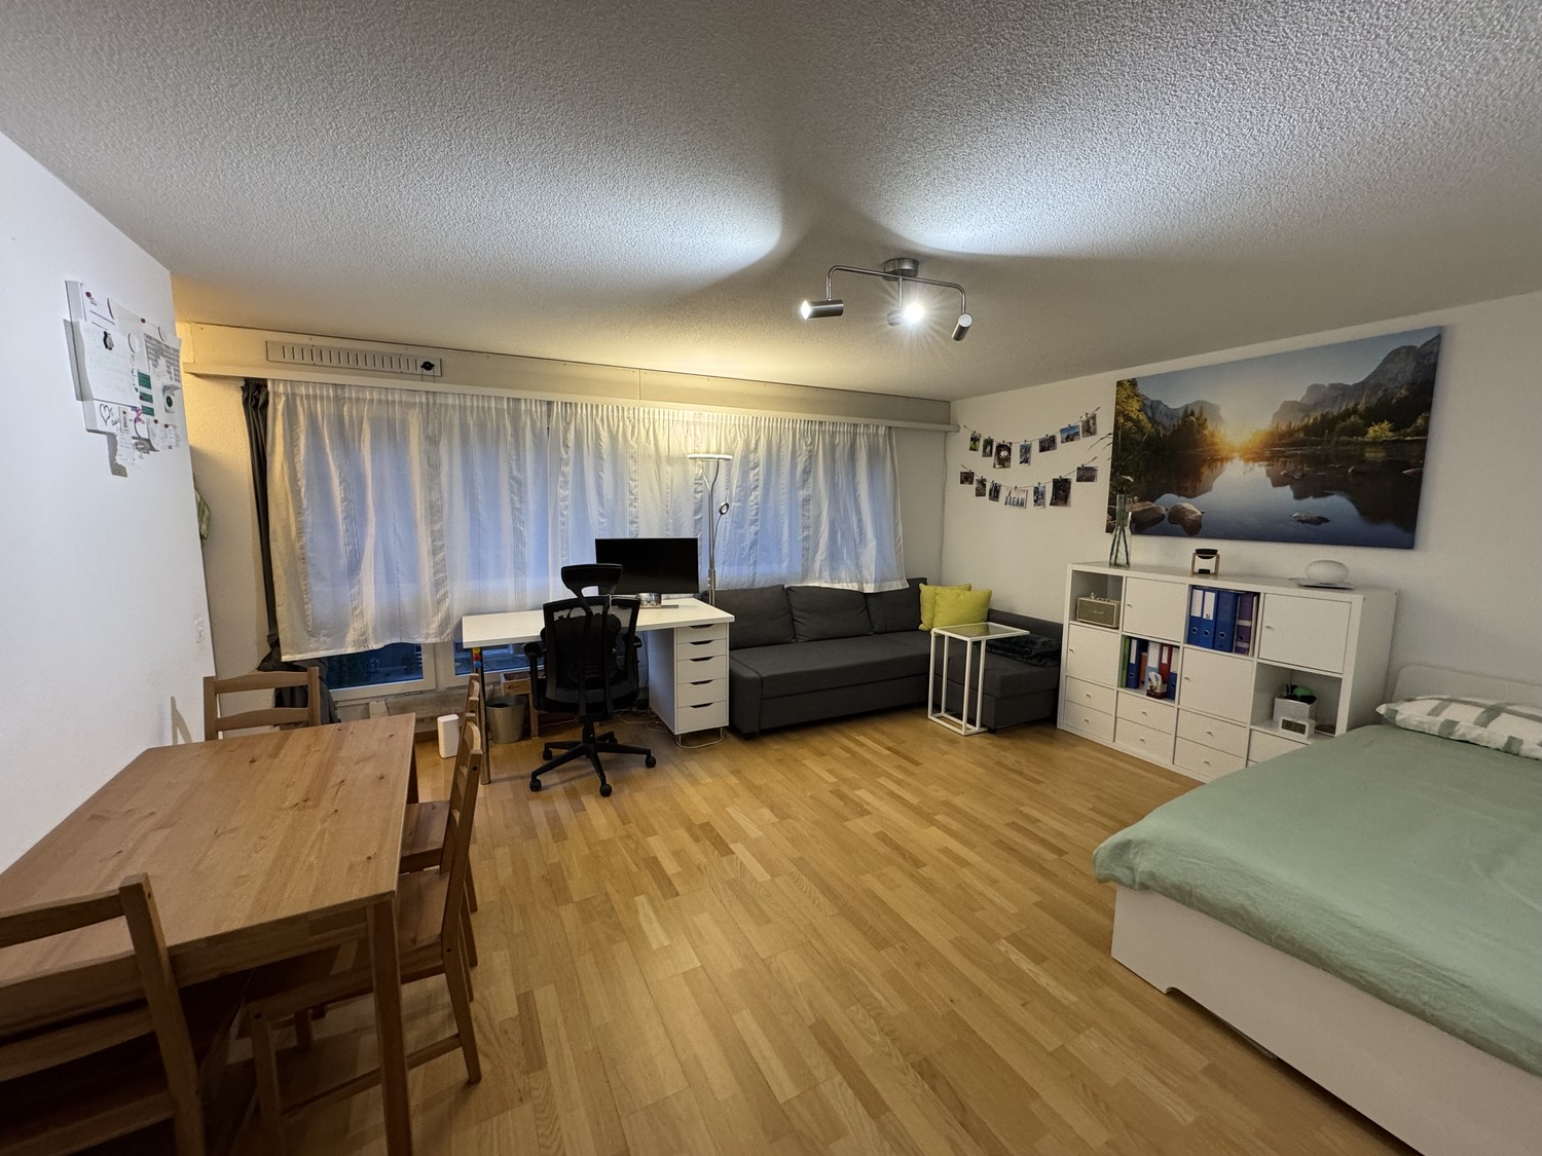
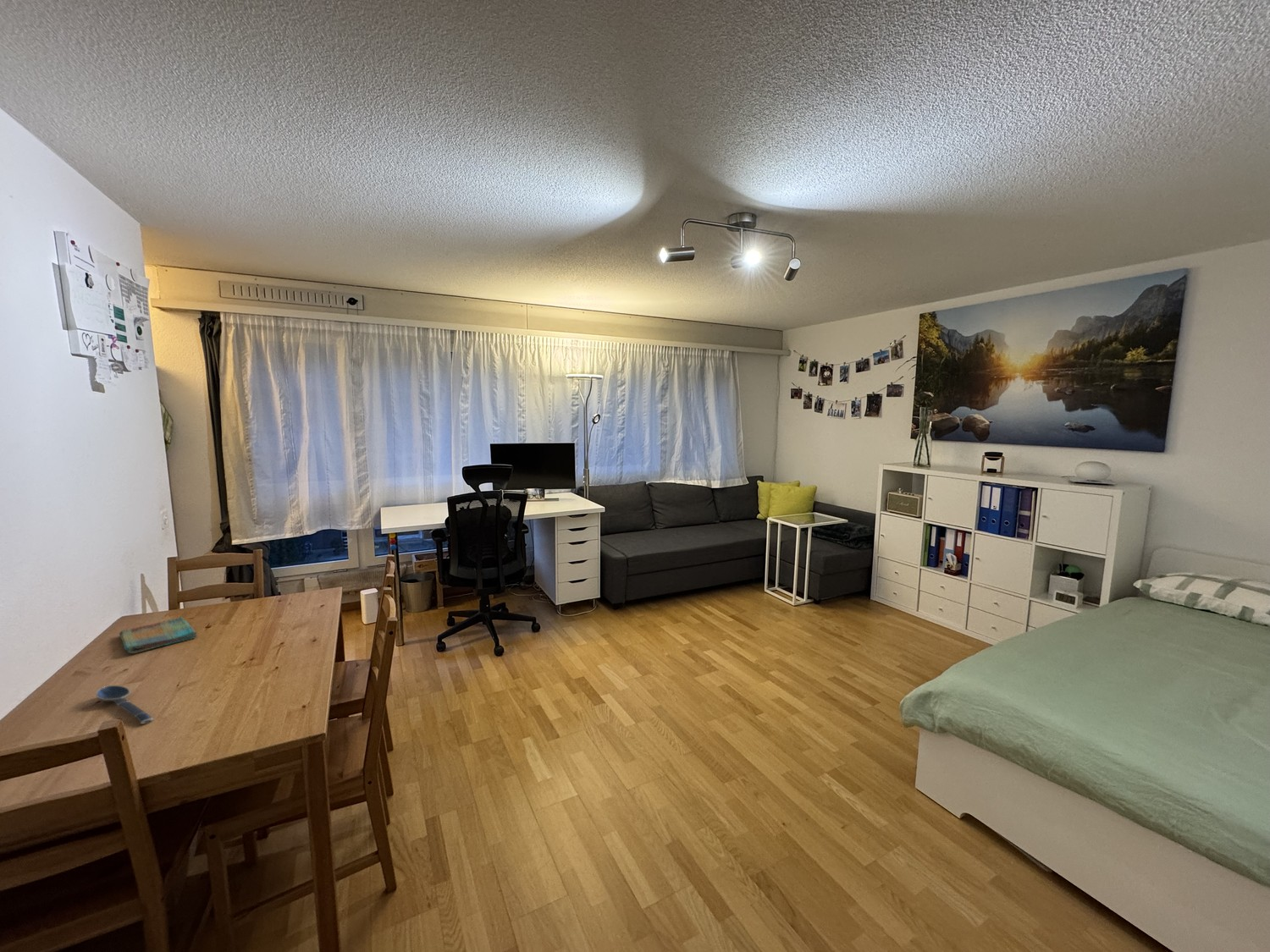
+ dish towel [119,616,198,654]
+ spoon [95,685,155,724]
